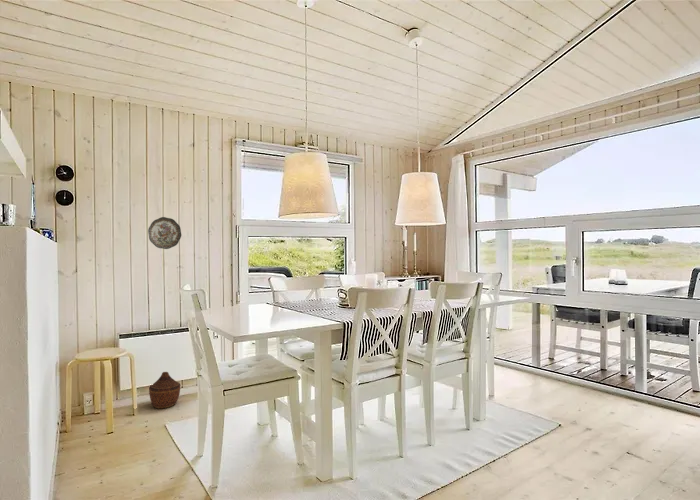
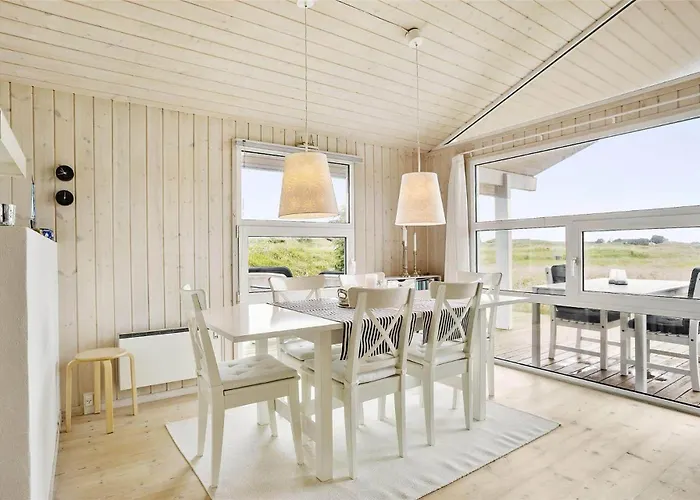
- decorative plate [147,216,182,250]
- woven basket [148,371,182,409]
